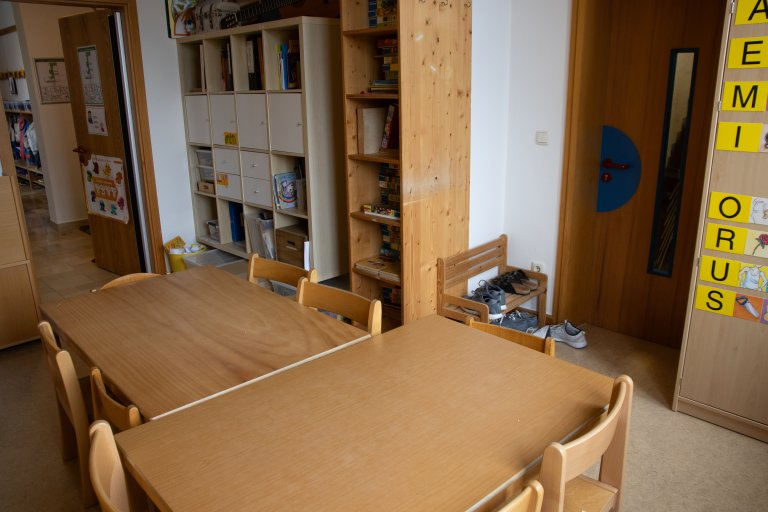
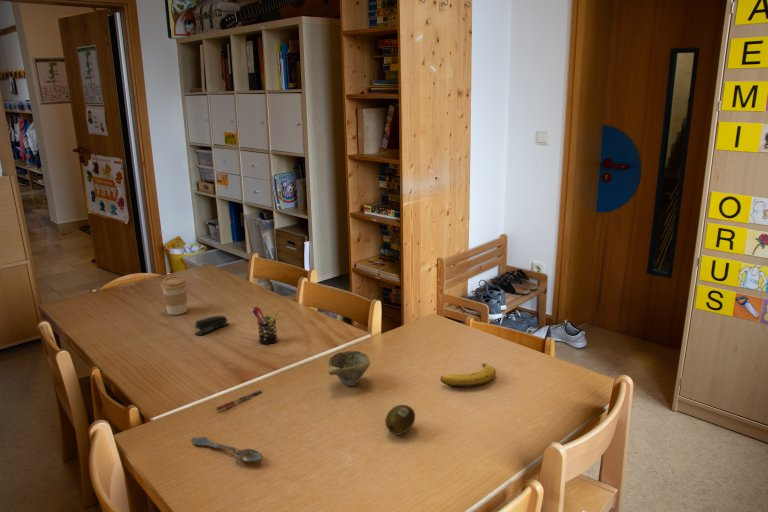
+ fruit [384,404,416,436]
+ pen [215,389,262,411]
+ pen holder [251,305,280,345]
+ ceramic bowl [327,350,371,387]
+ stapler [194,315,230,336]
+ spoon [190,436,264,463]
+ banana [439,362,497,389]
+ coffee cup [160,276,188,316]
